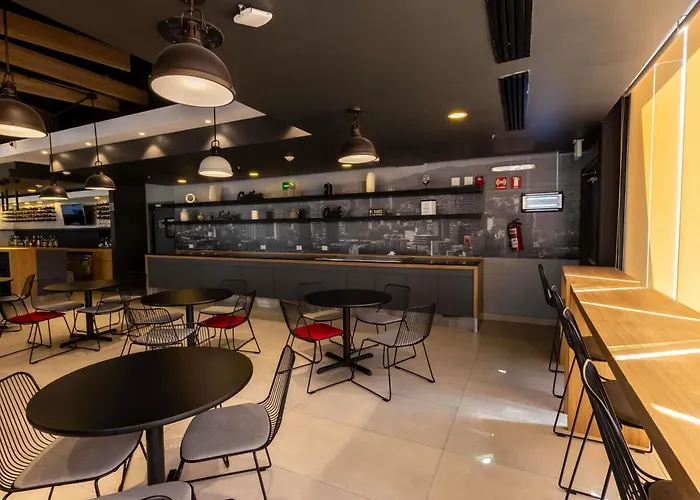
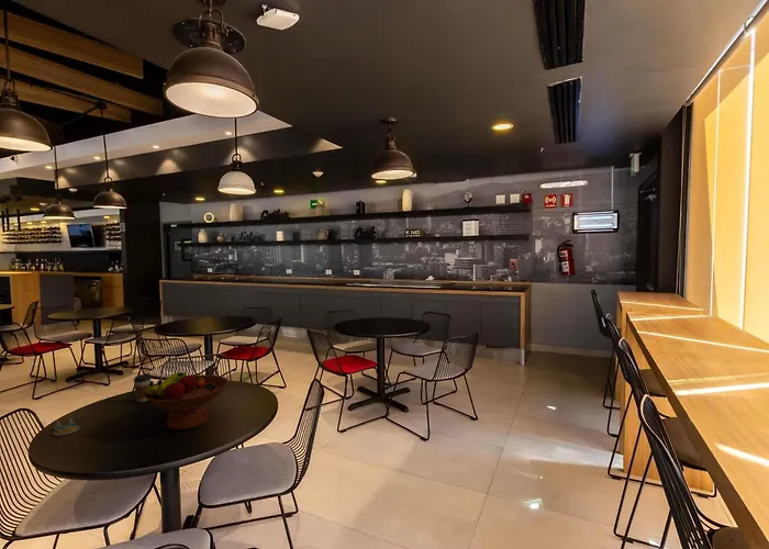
+ coffee cup [133,373,152,403]
+ salt and pepper shaker set [52,416,80,437]
+ fruit bowl [142,371,230,432]
